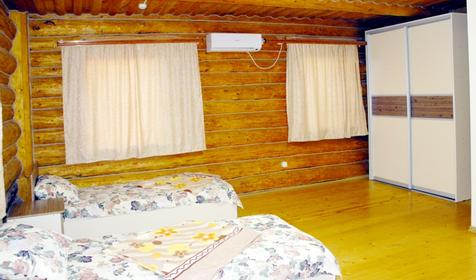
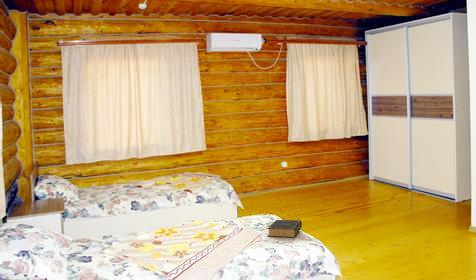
+ book [267,219,303,238]
